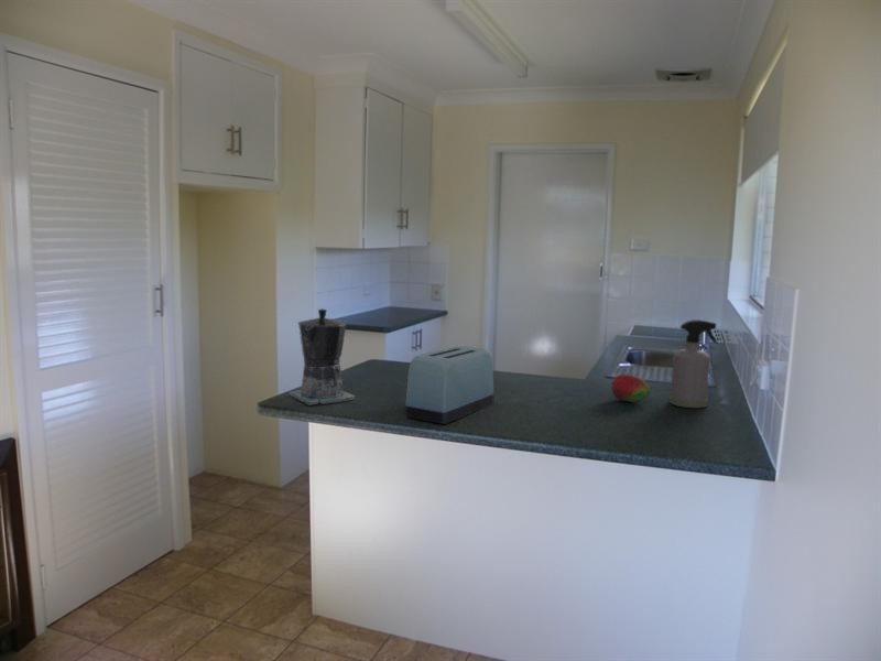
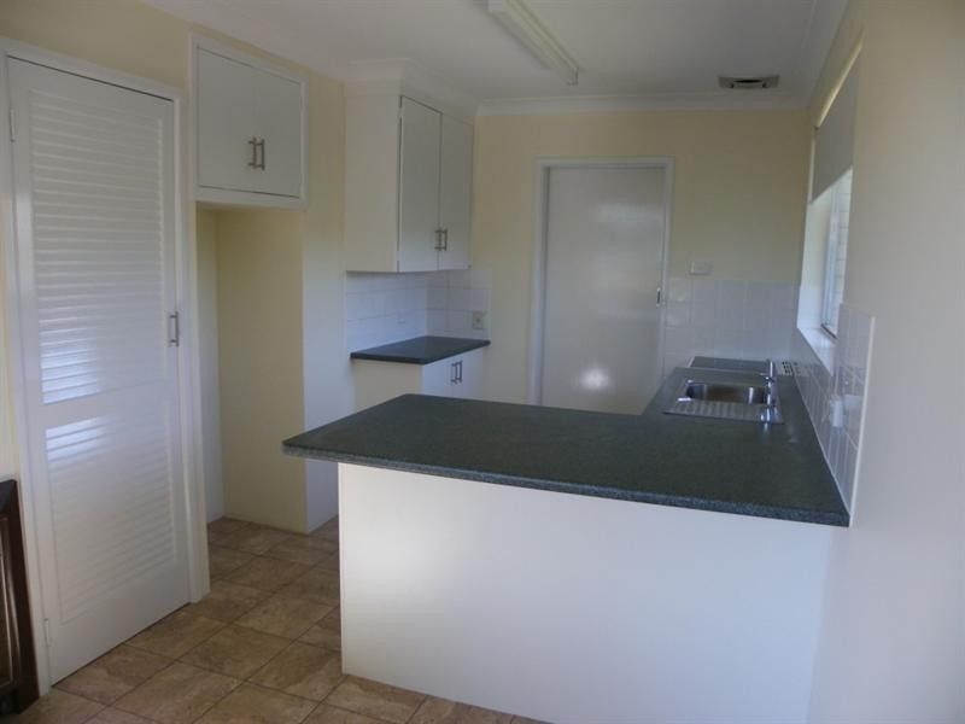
- coffee maker [287,307,357,407]
- spray bottle [668,318,719,409]
- toaster [404,345,496,425]
- fruit [610,373,651,402]
